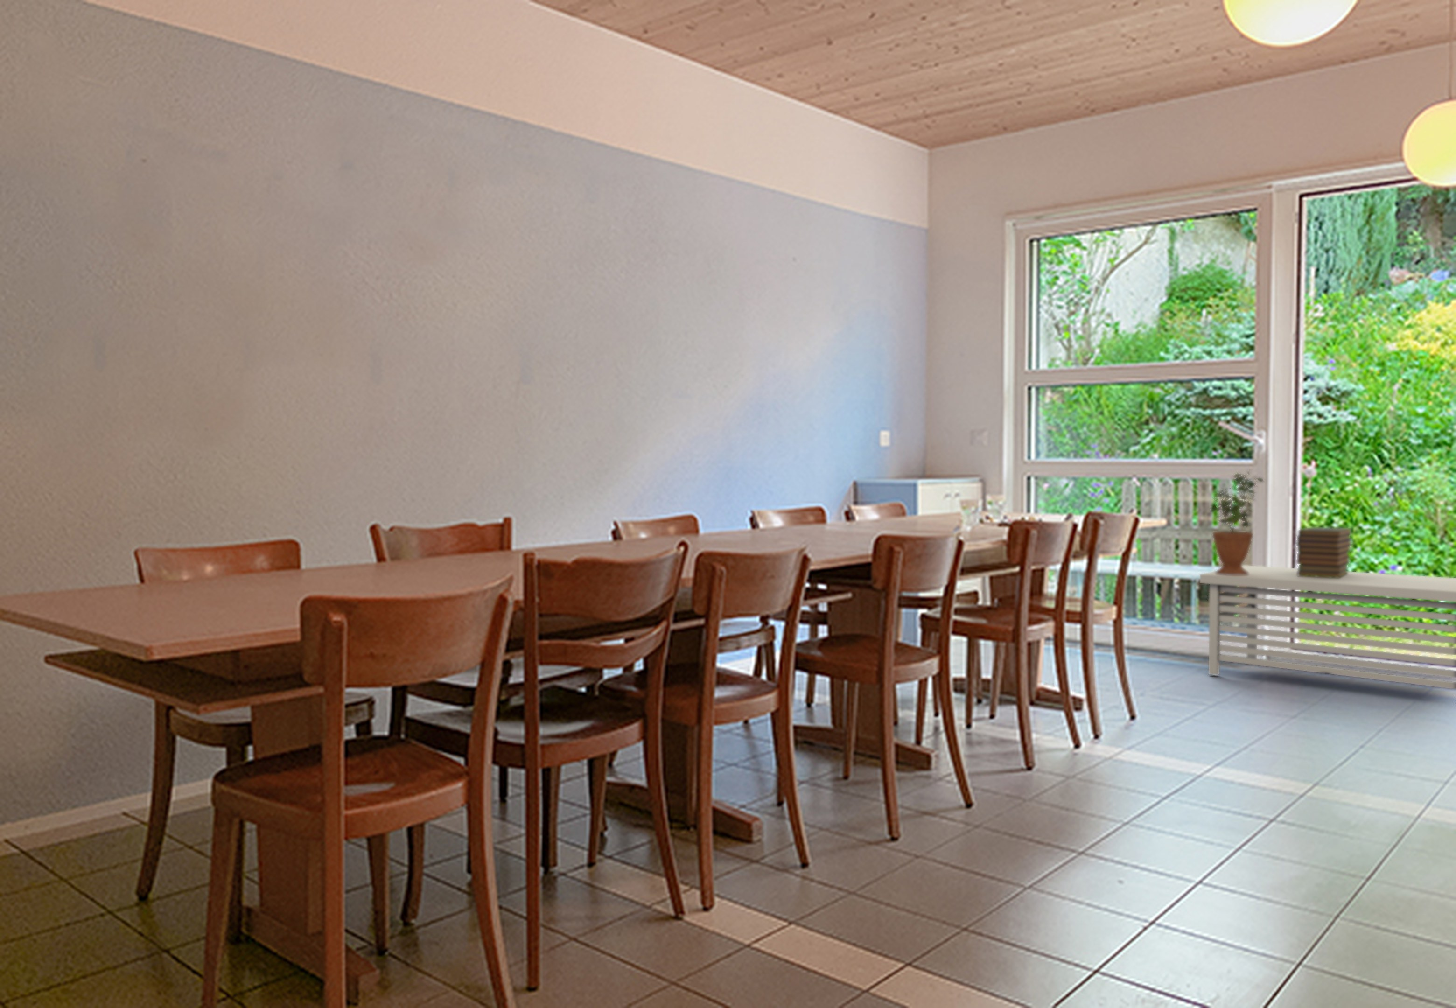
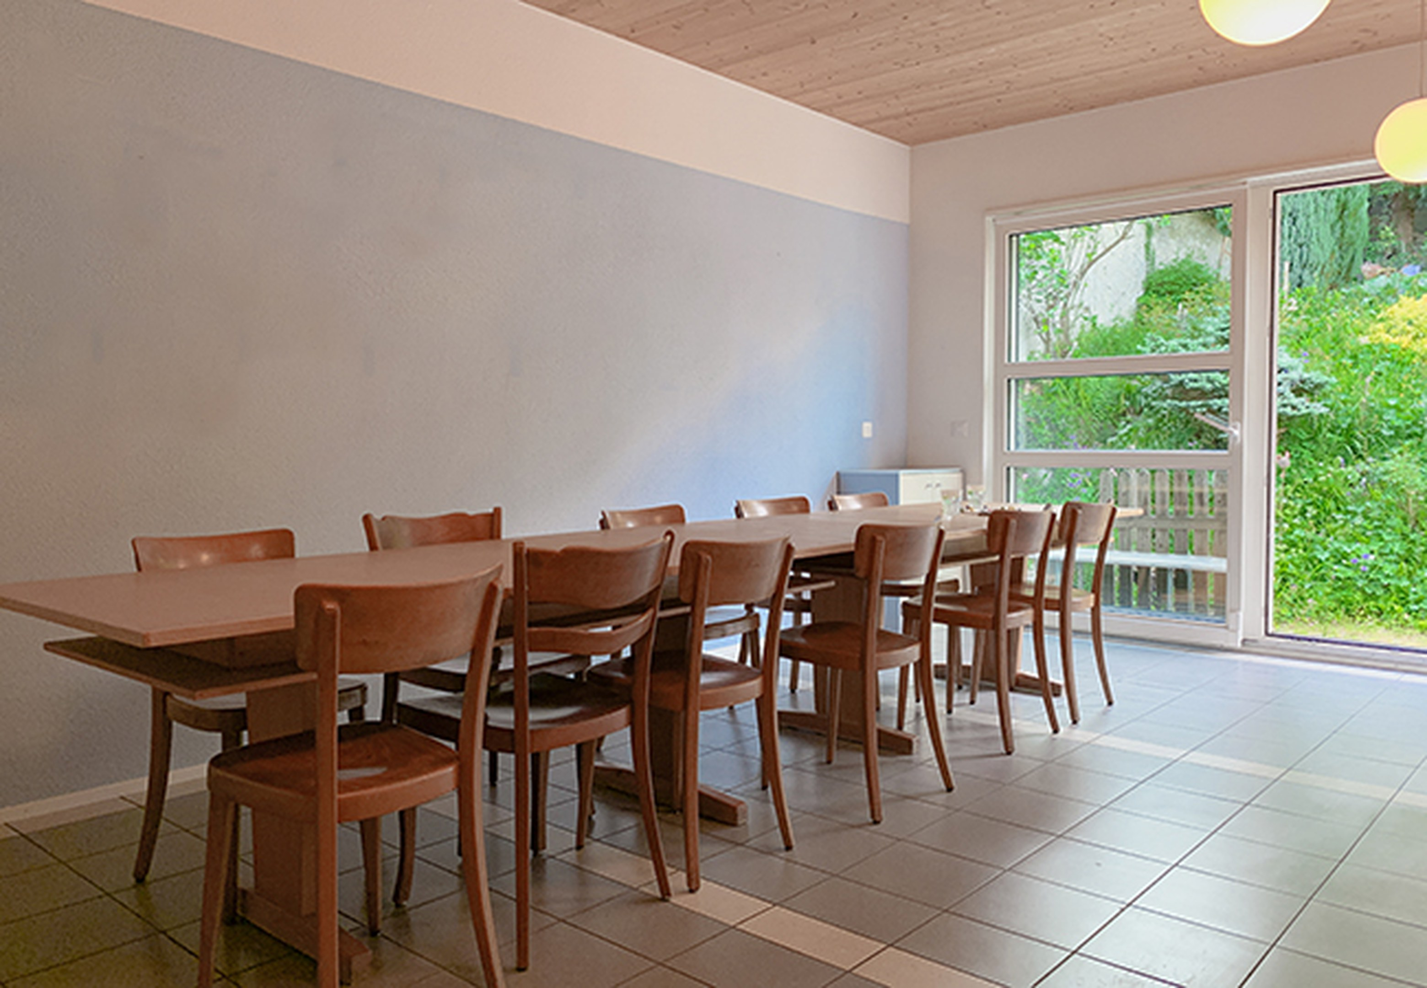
- potted plant [1210,468,1265,575]
- book stack [1296,527,1353,579]
- storage bench [1199,564,1456,689]
